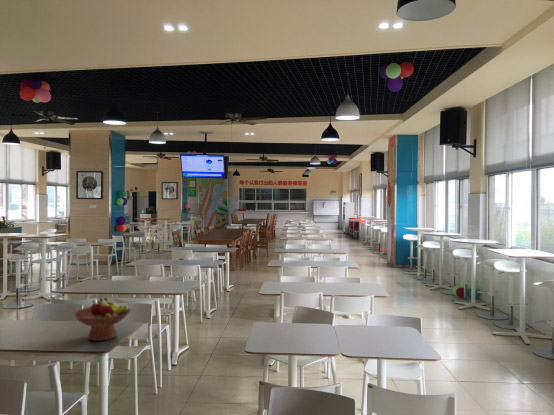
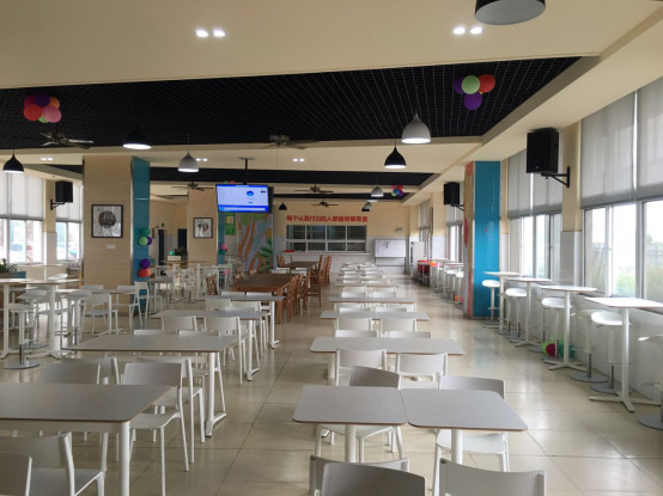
- fruit bowl [72,297,132,342]
